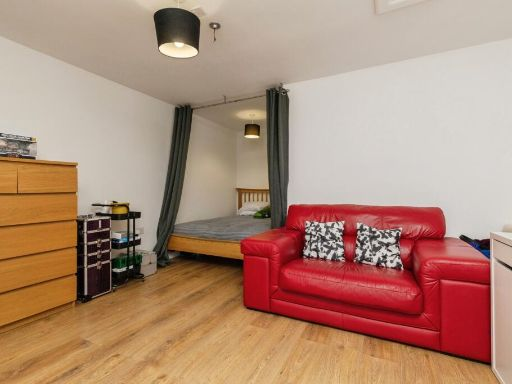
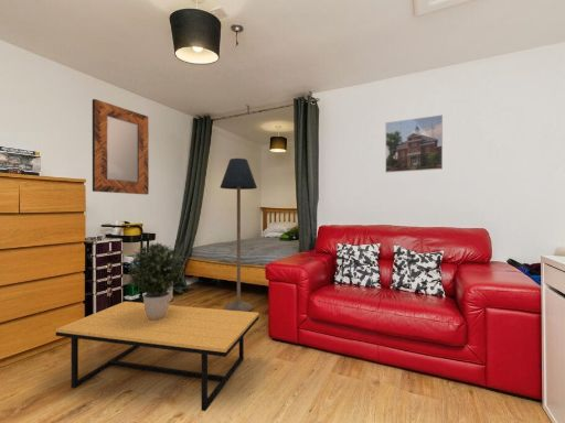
+ home mirror [92,98,150,195]
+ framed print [384,113,444,174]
+ floor lamp [220,158,258,312]
+ coffee table [55,301,260,412]
+ potted plant [126,241,185,321]
